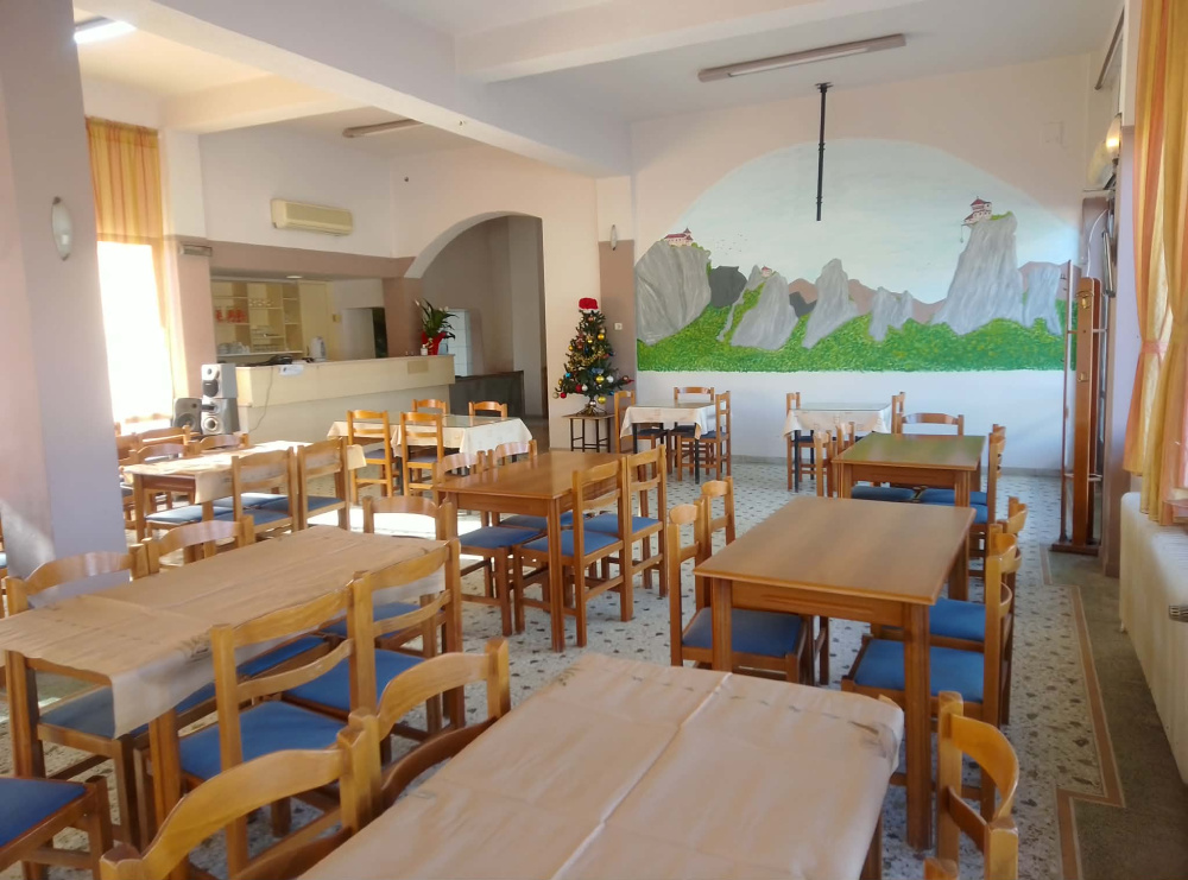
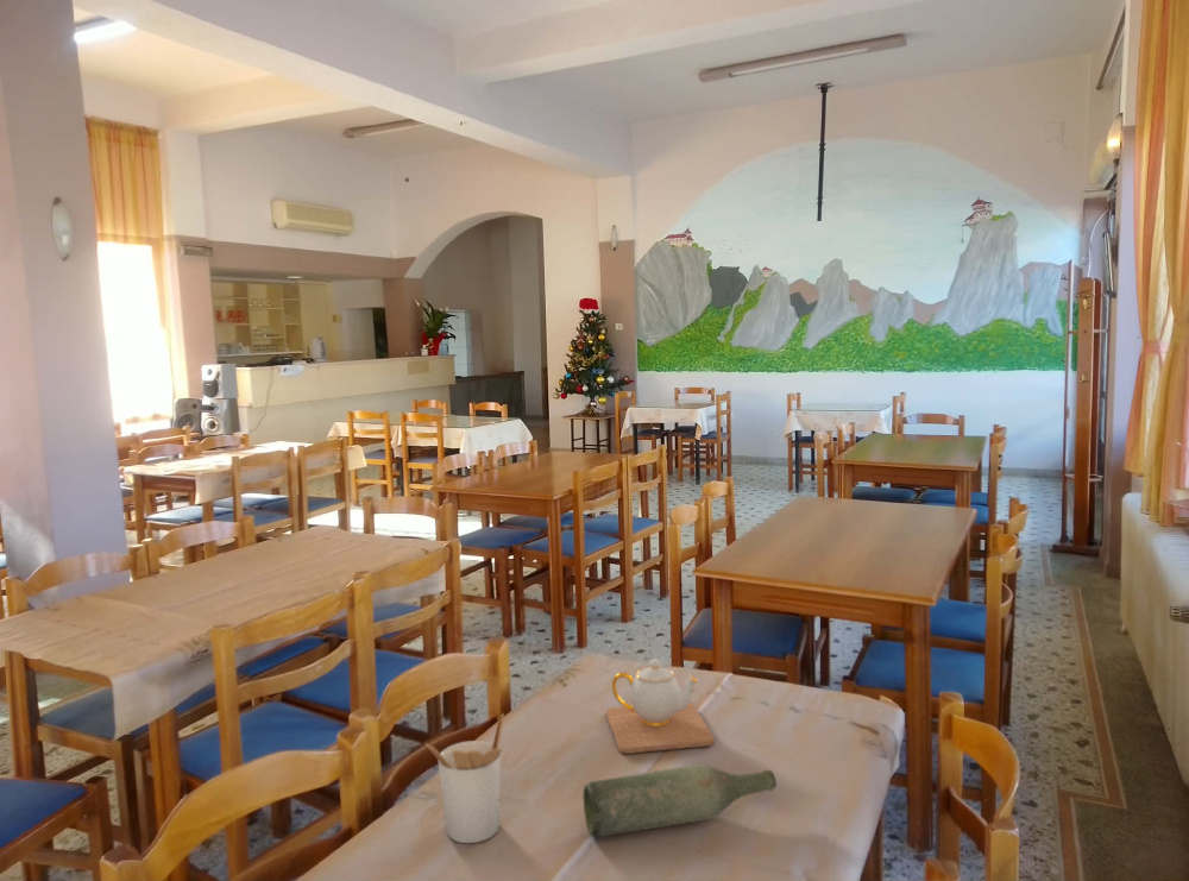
+ utensil holder [424,712,505,844]
+ bottle [581,763,778,838]
+ teapot [605,657,716,755]
